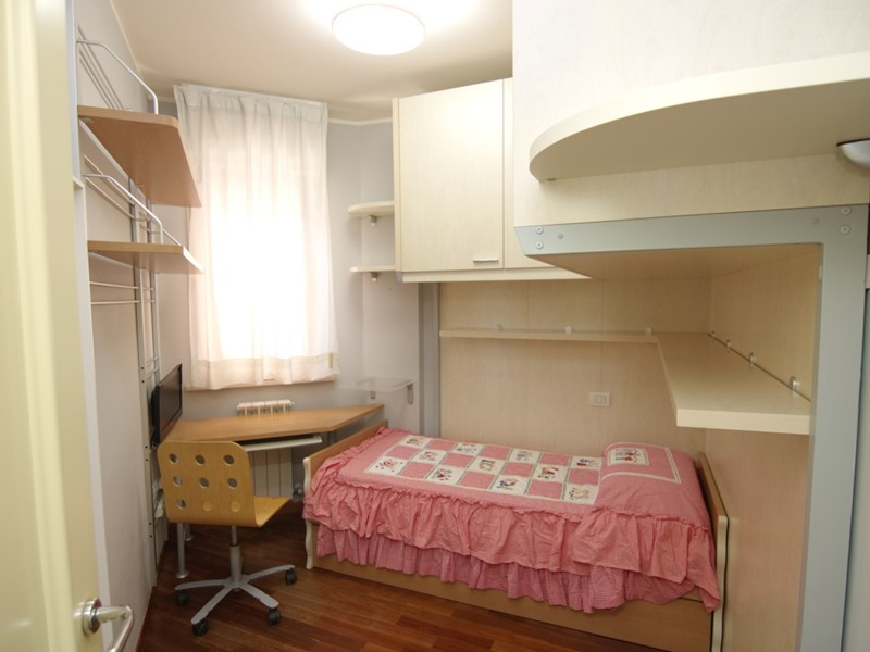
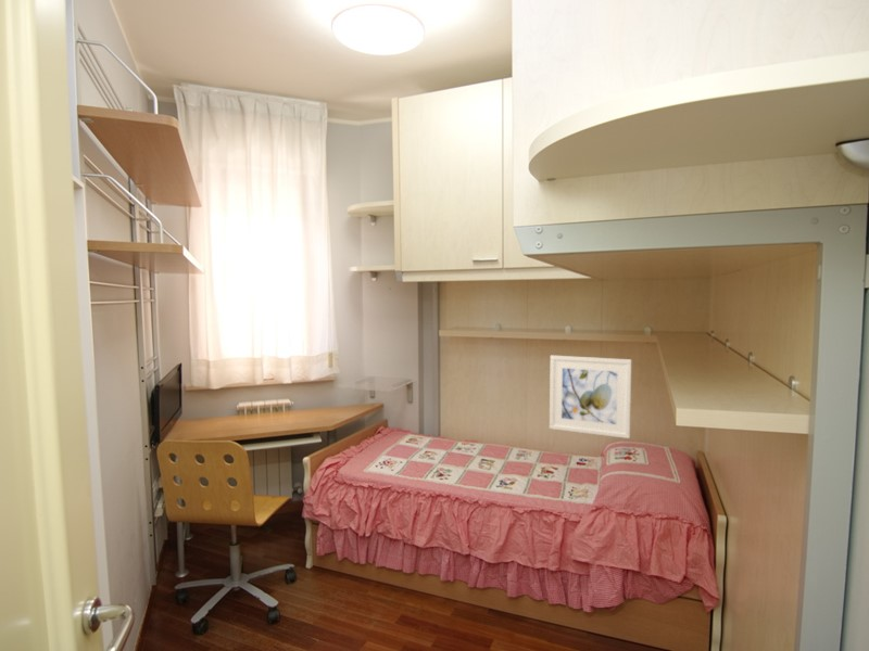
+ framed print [549,354,632,439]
